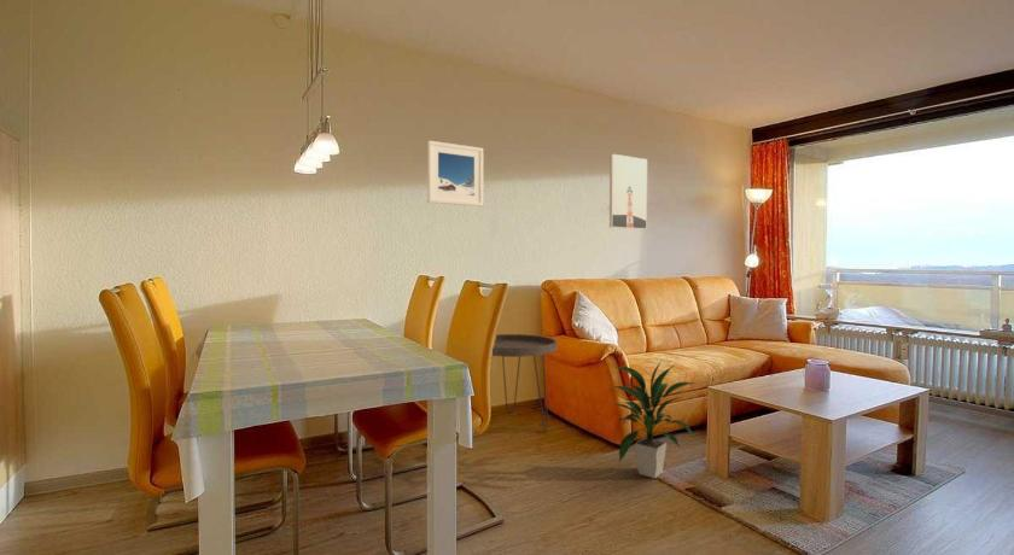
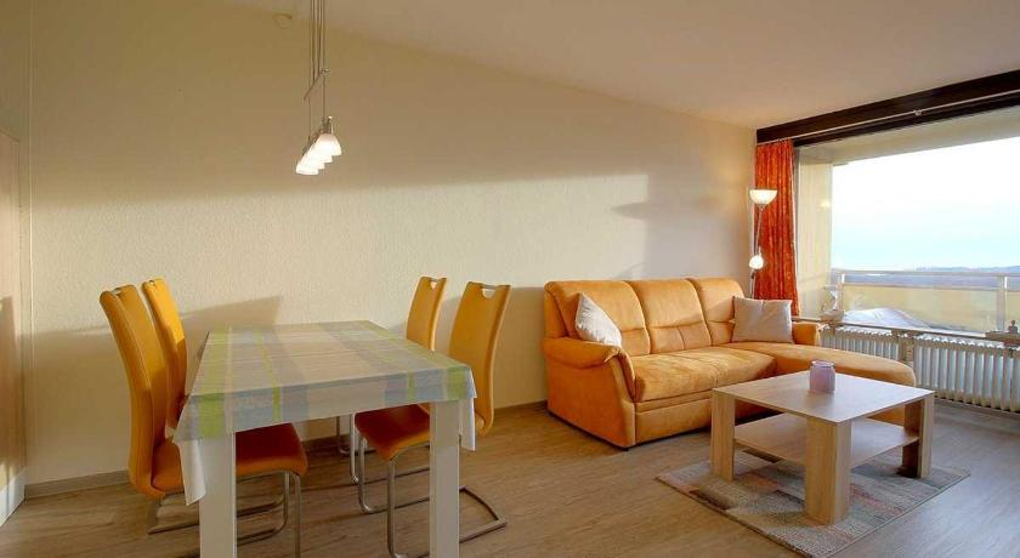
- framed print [608,153,648,230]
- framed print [426,140,484,208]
- indoor plant [610,360,698,479]
- side table [491,333,559,432]
